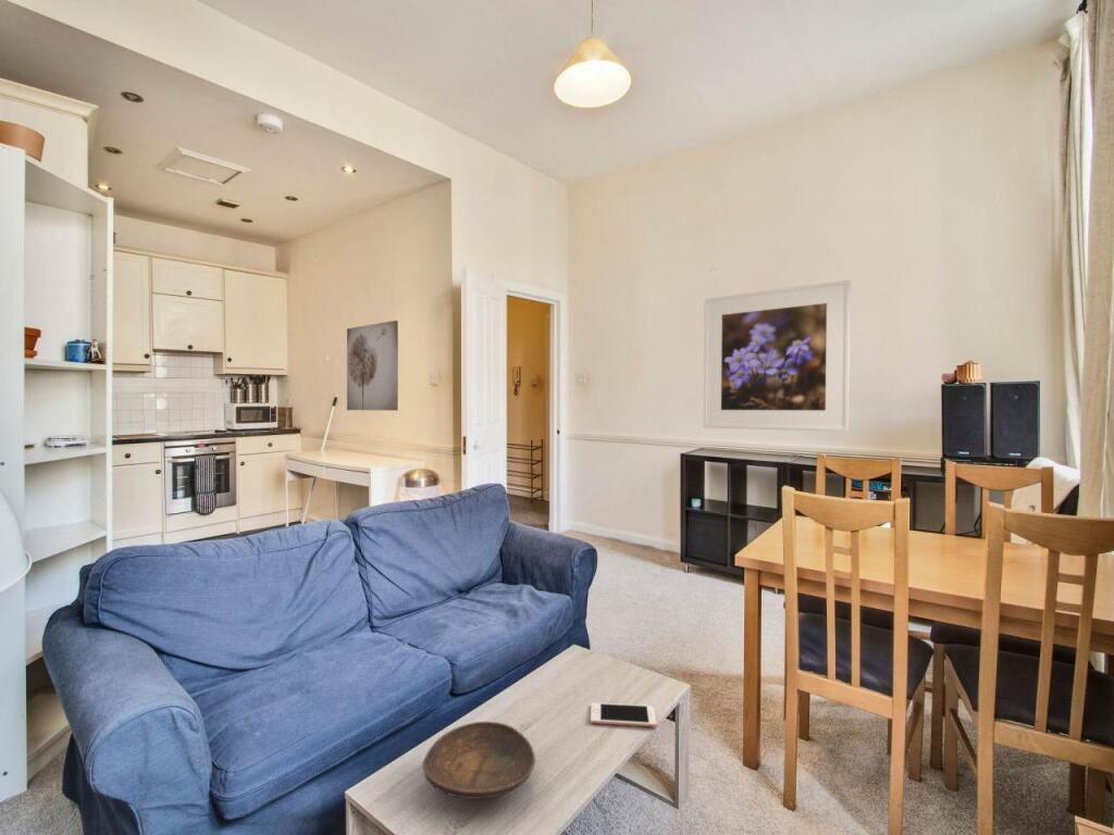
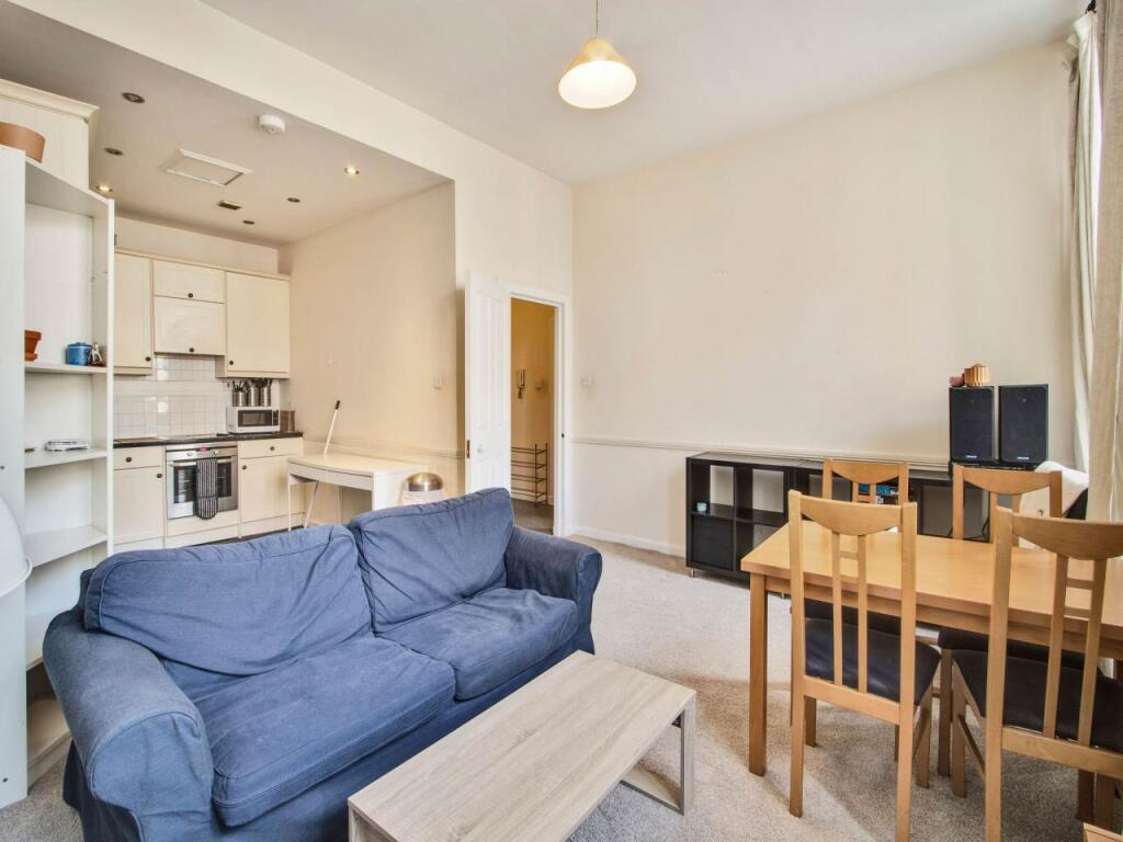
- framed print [703,278,852,433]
- cell phone [590,701,657,728]
- wall art [346,320,399,412]
- decorative bowl [422,721,536,800]
